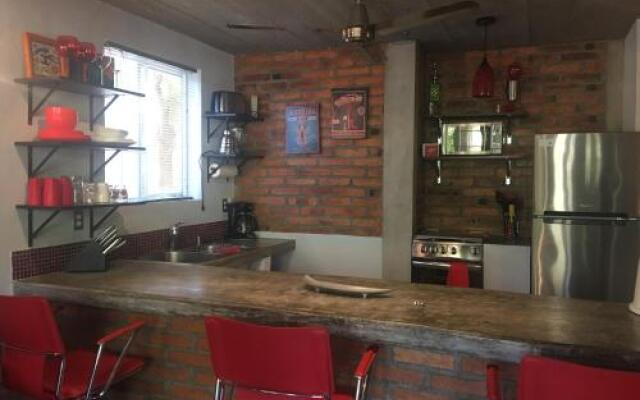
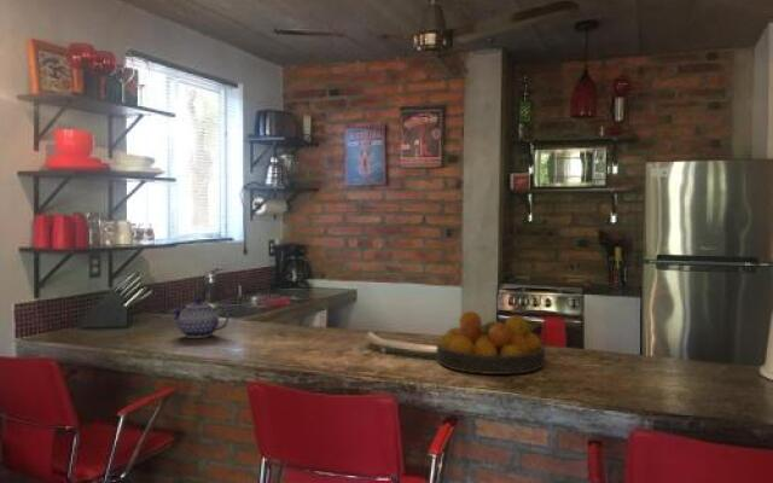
+ fruit bowl [435,310,546,376]
+ teapot [168,297,229,339]
